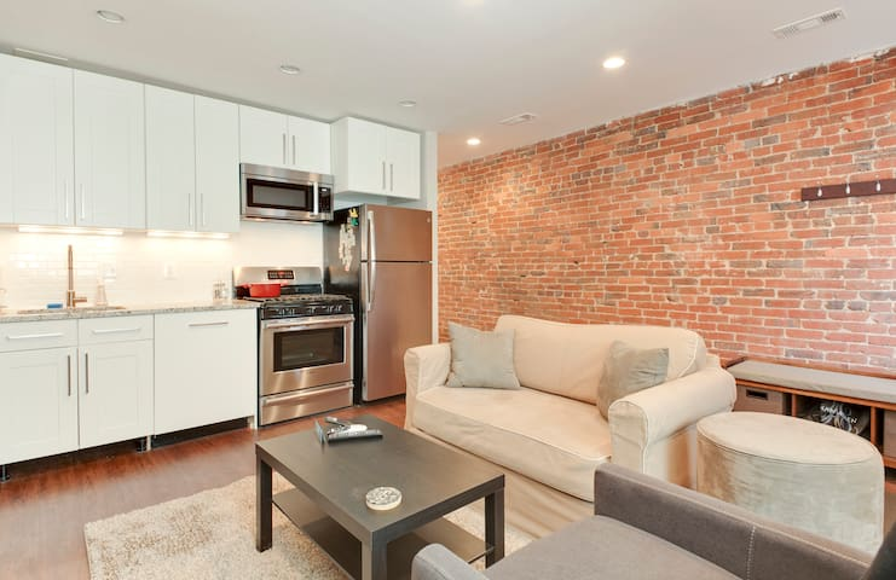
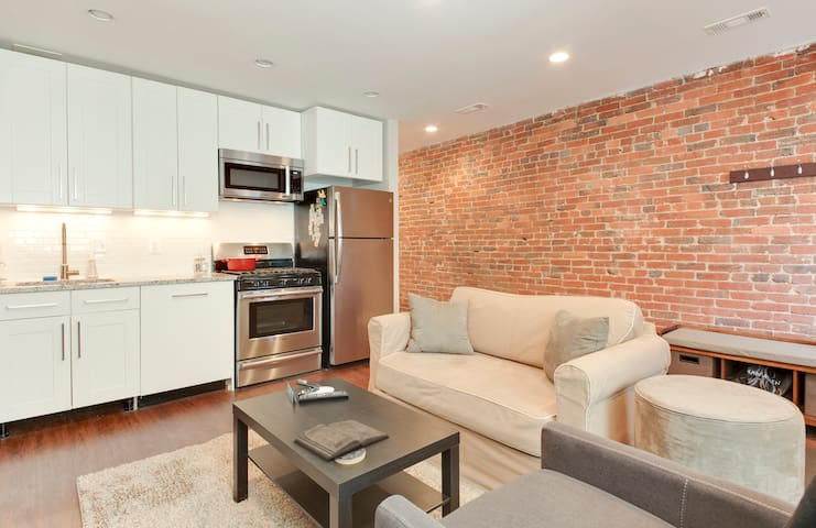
+ diary [292,419,391,462]
